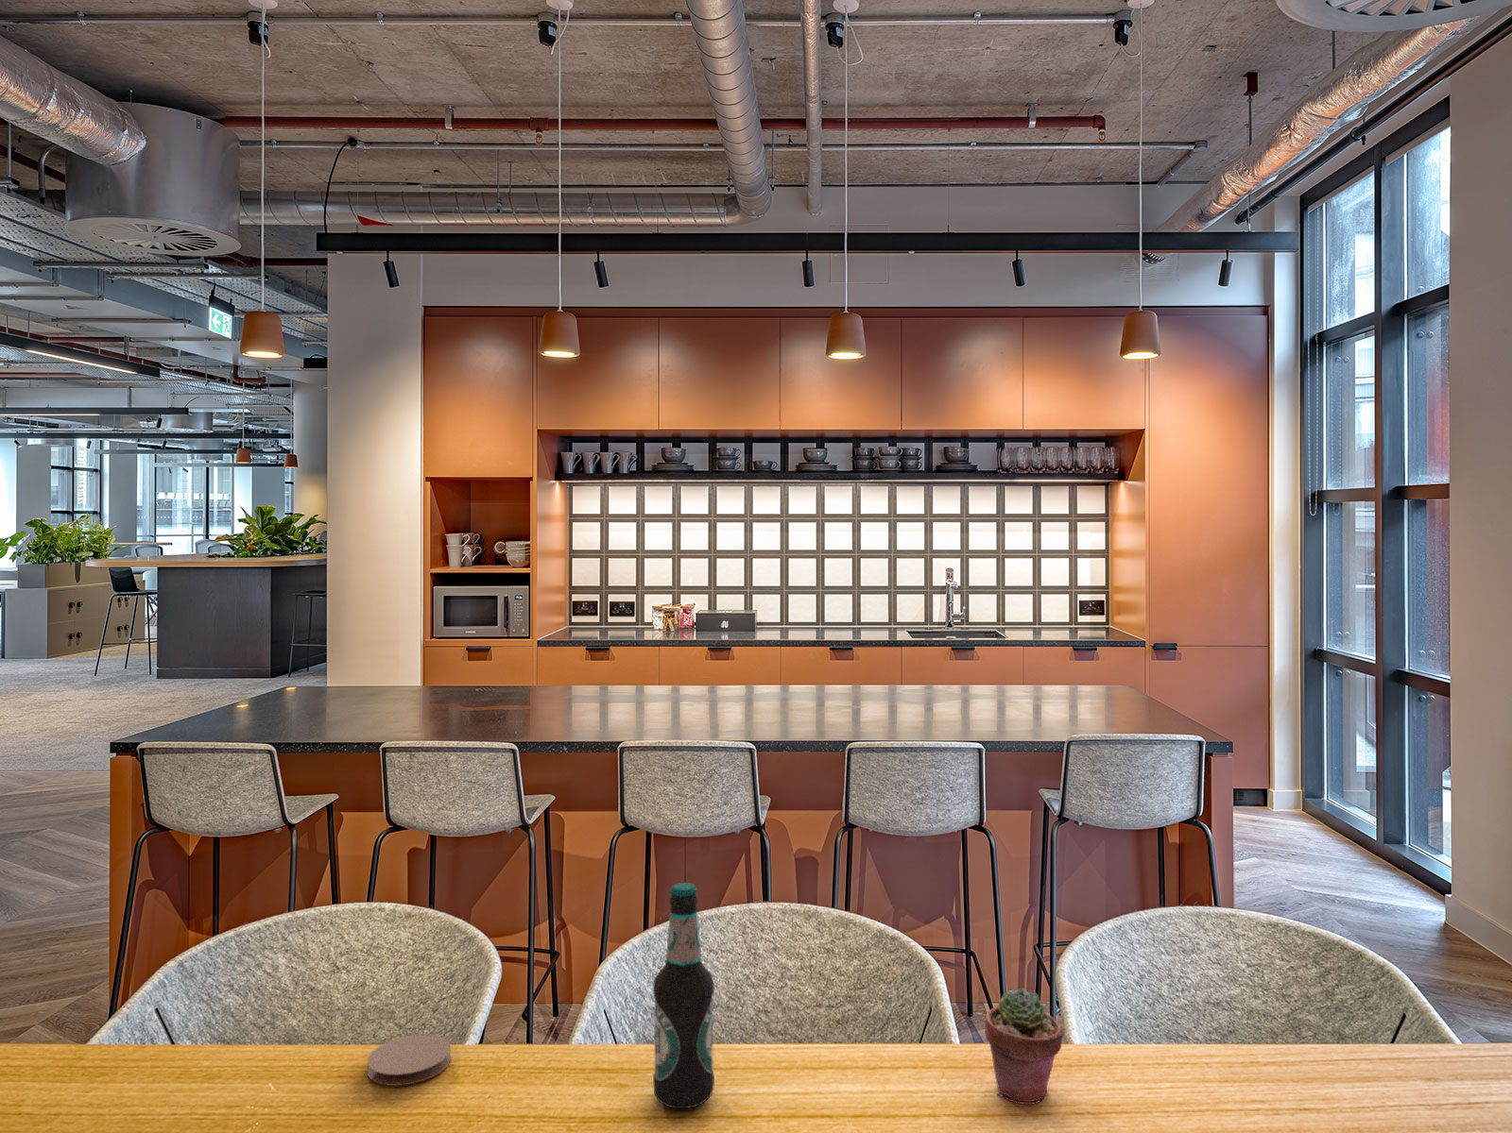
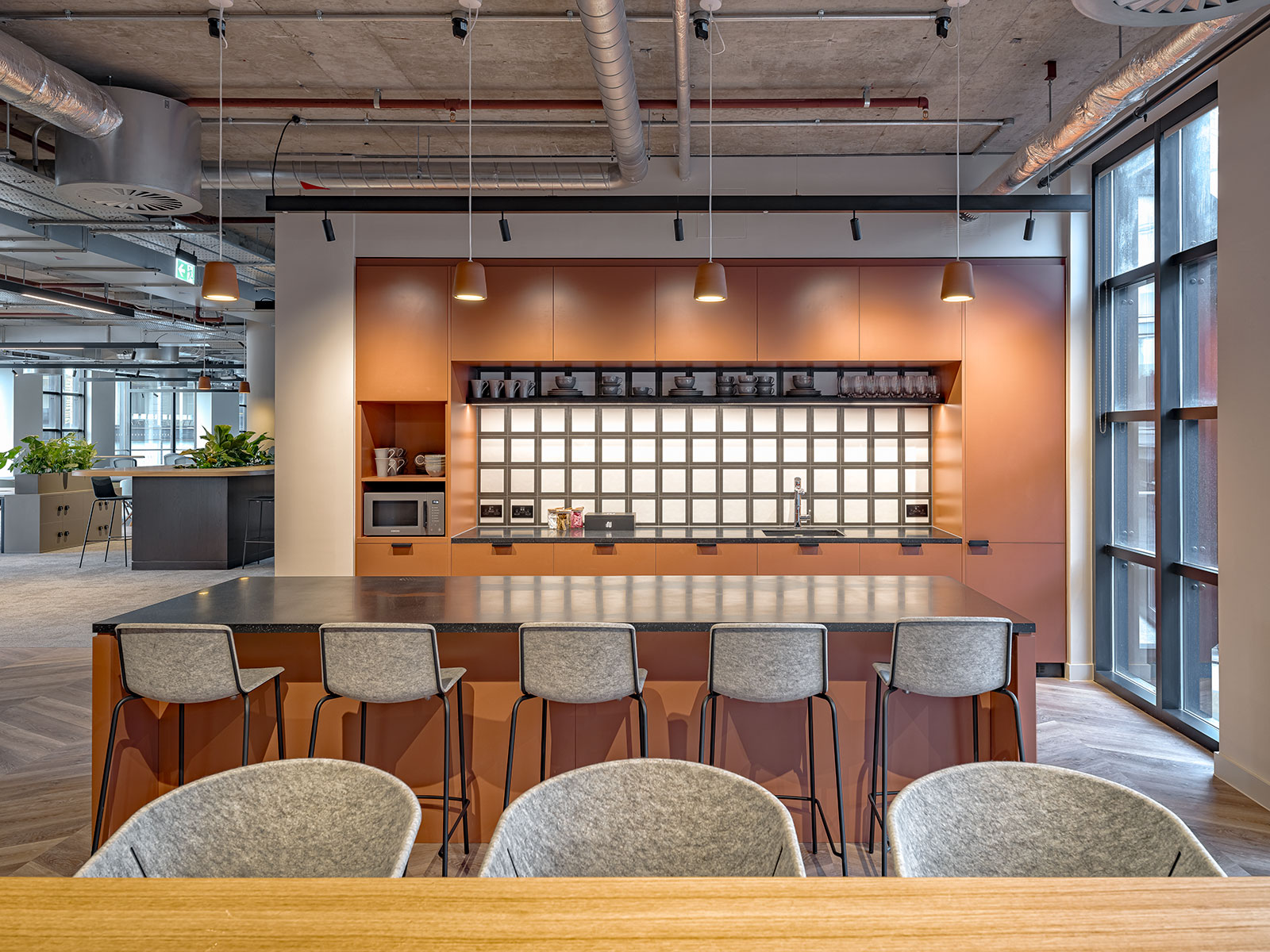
- bottle [652,882,716,1109]
- potted succulent [983,987,1064,1106]
- coaster [367,1033,451,1087]
